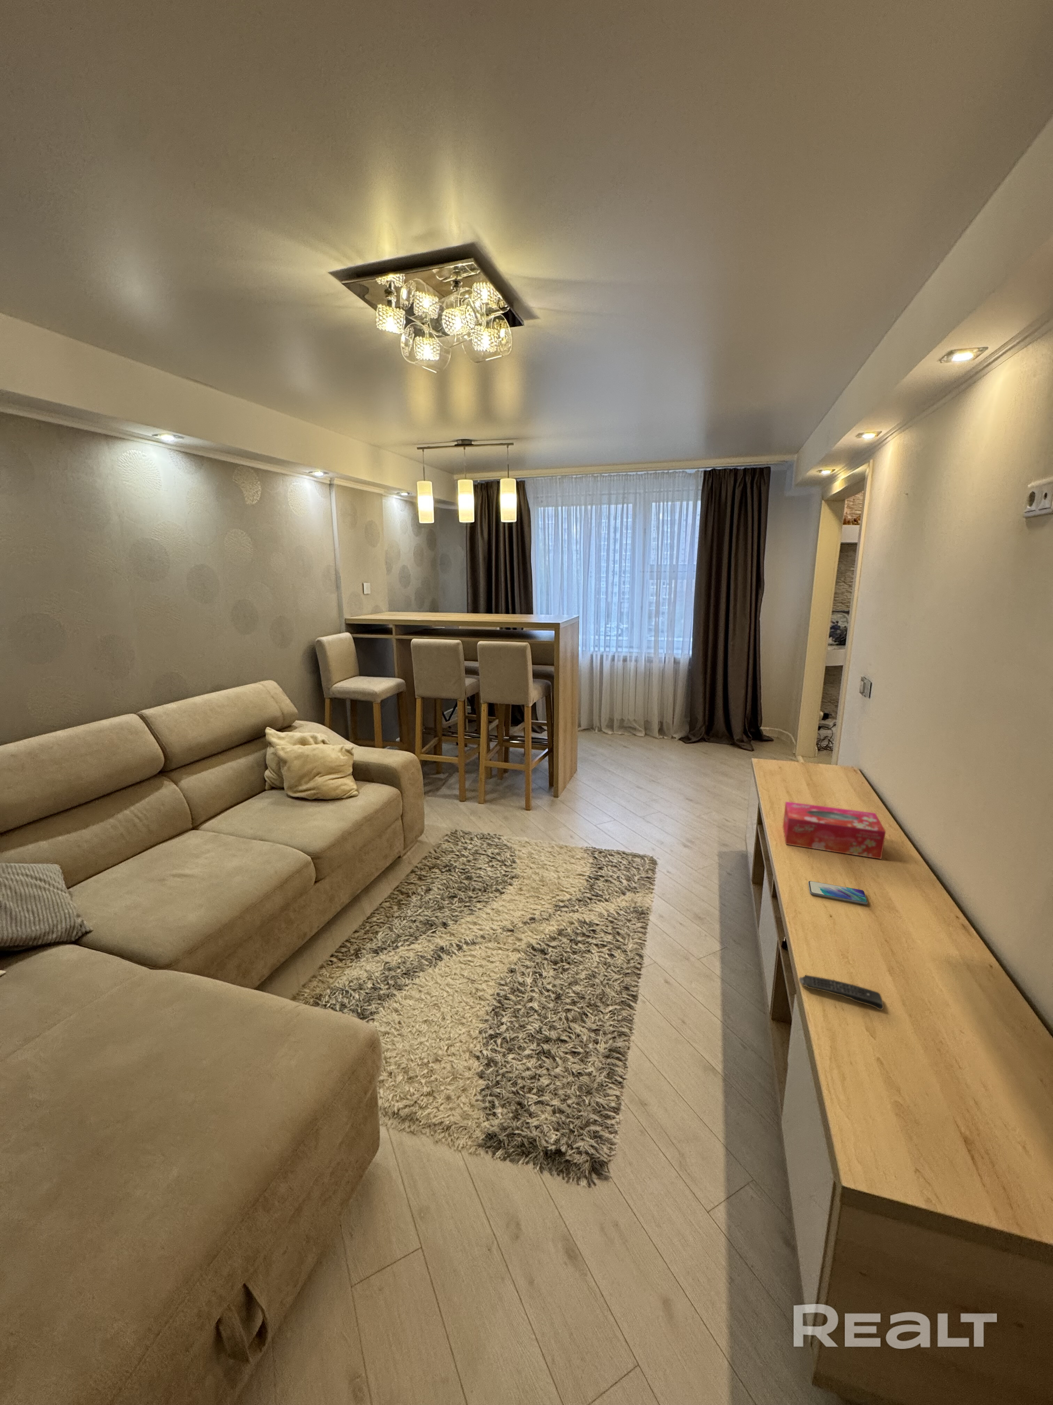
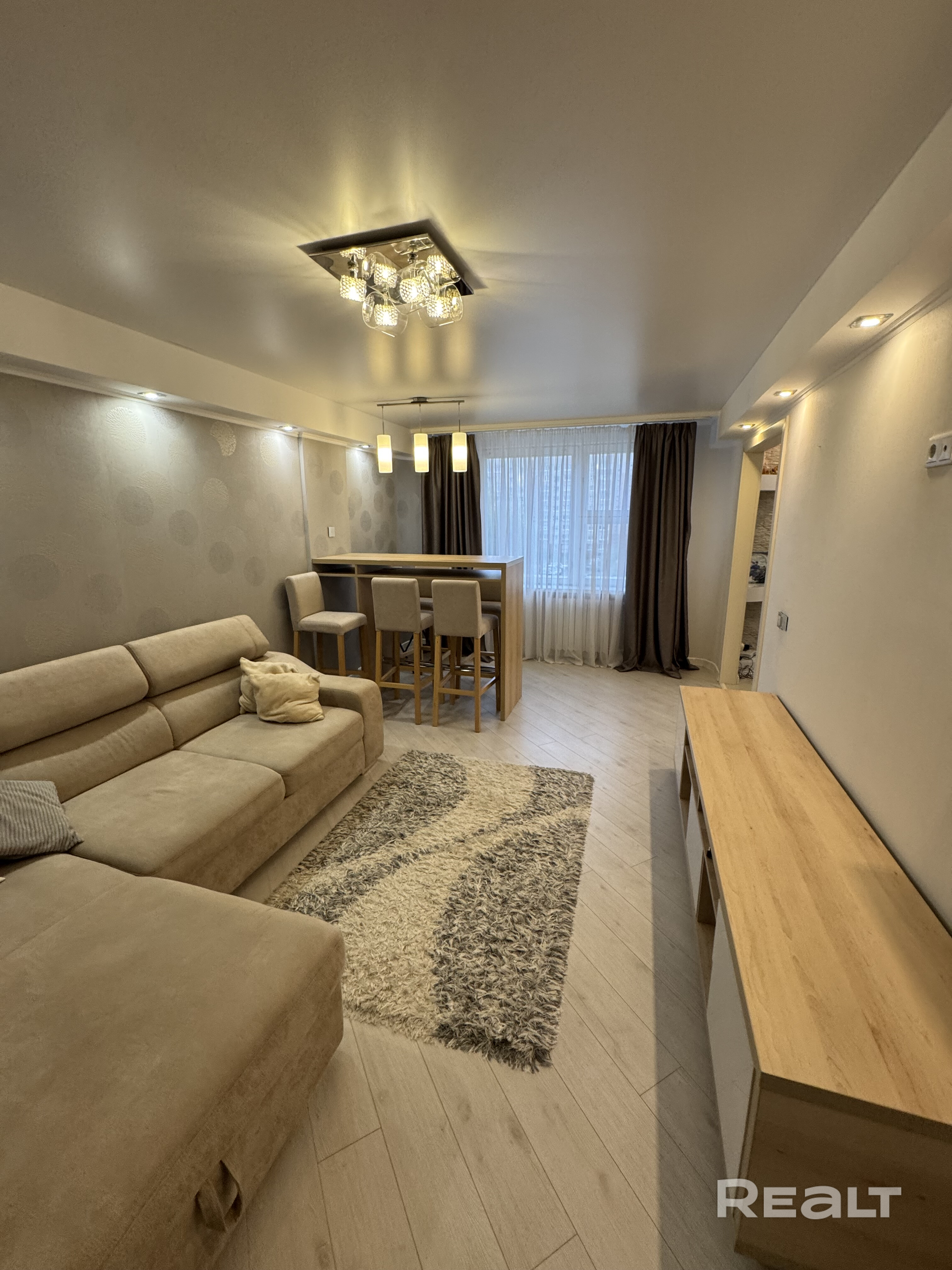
- smartphone [807,881,868,905]
- tissue box [782,801,886,860]
- remote control [799,975,884,1010]
